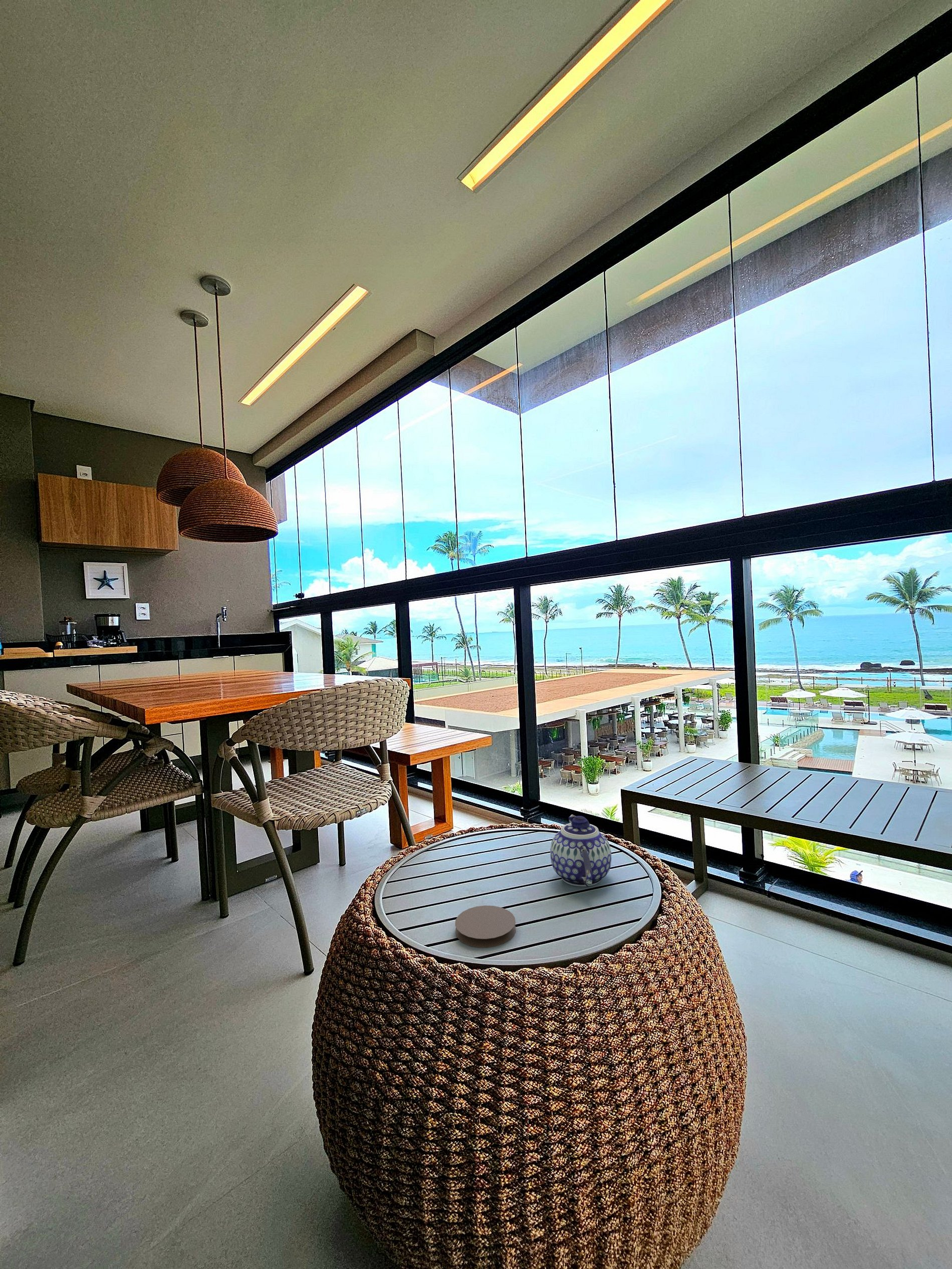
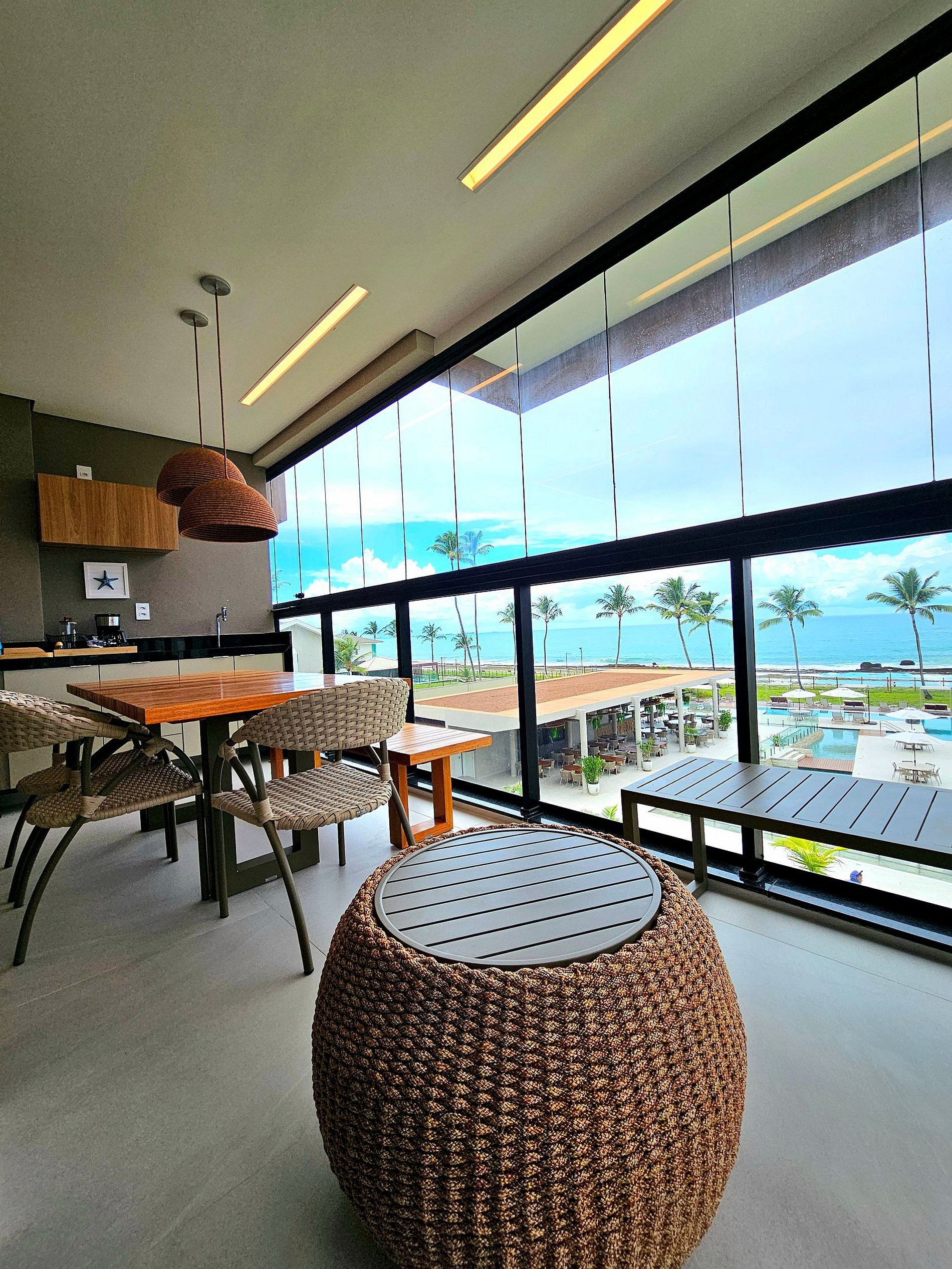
- teapot [550,814,612,887]
- coaster [454,905,517,948]
